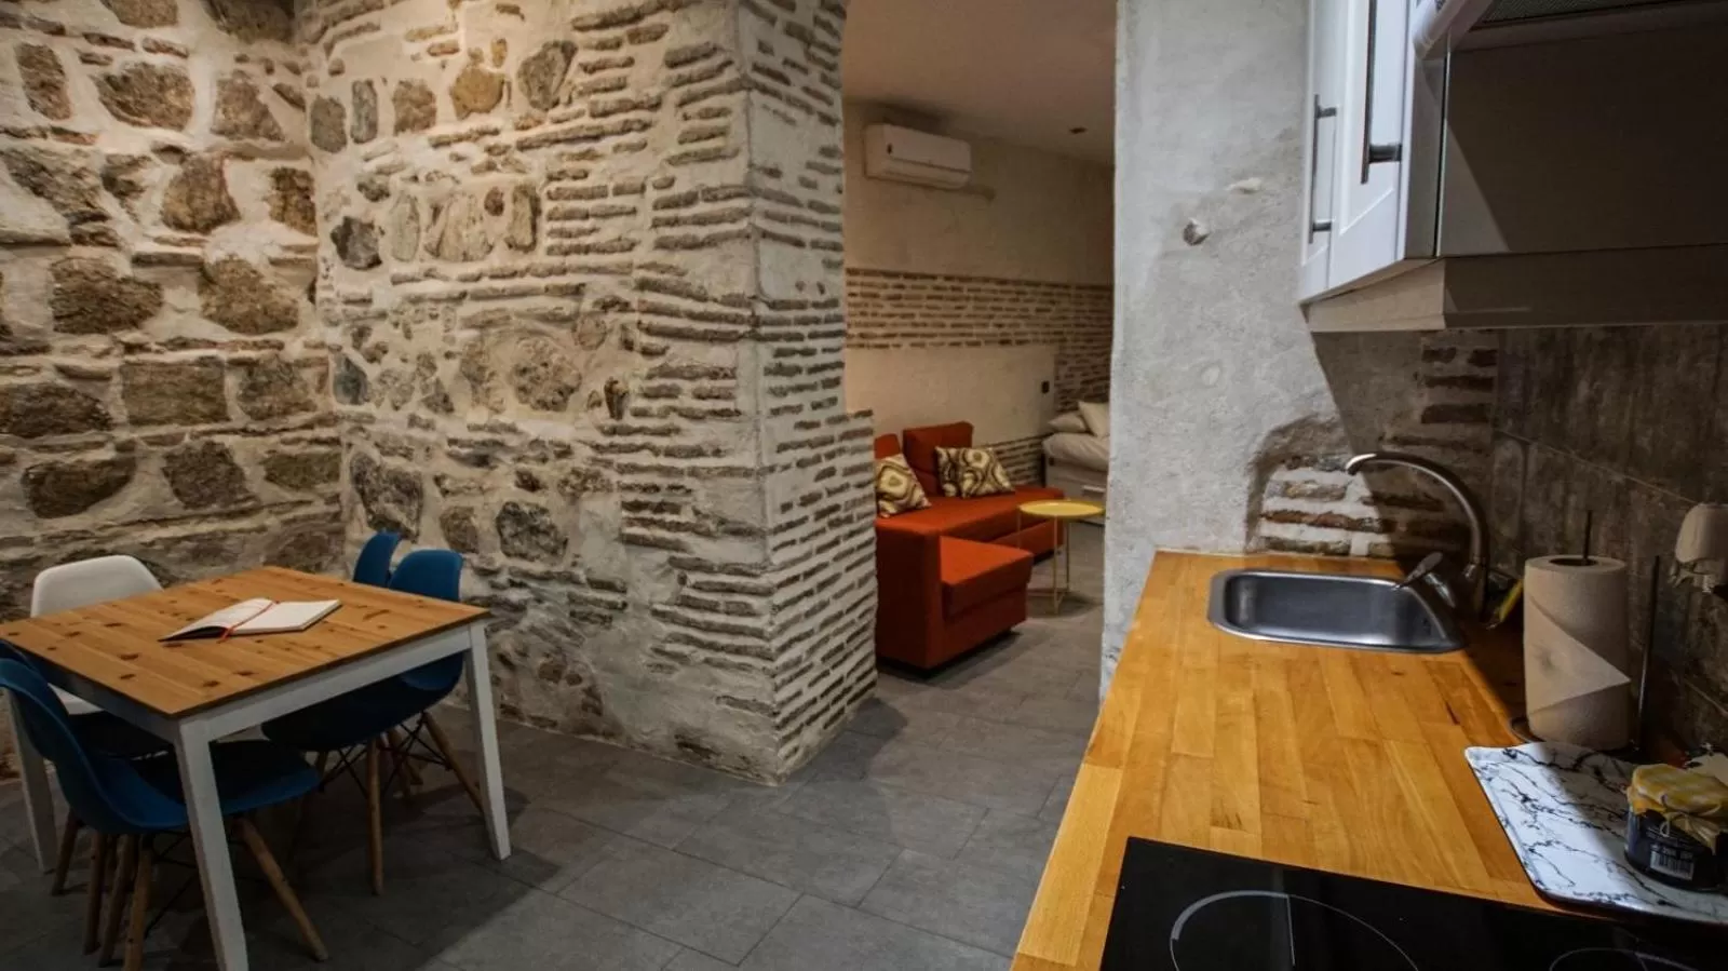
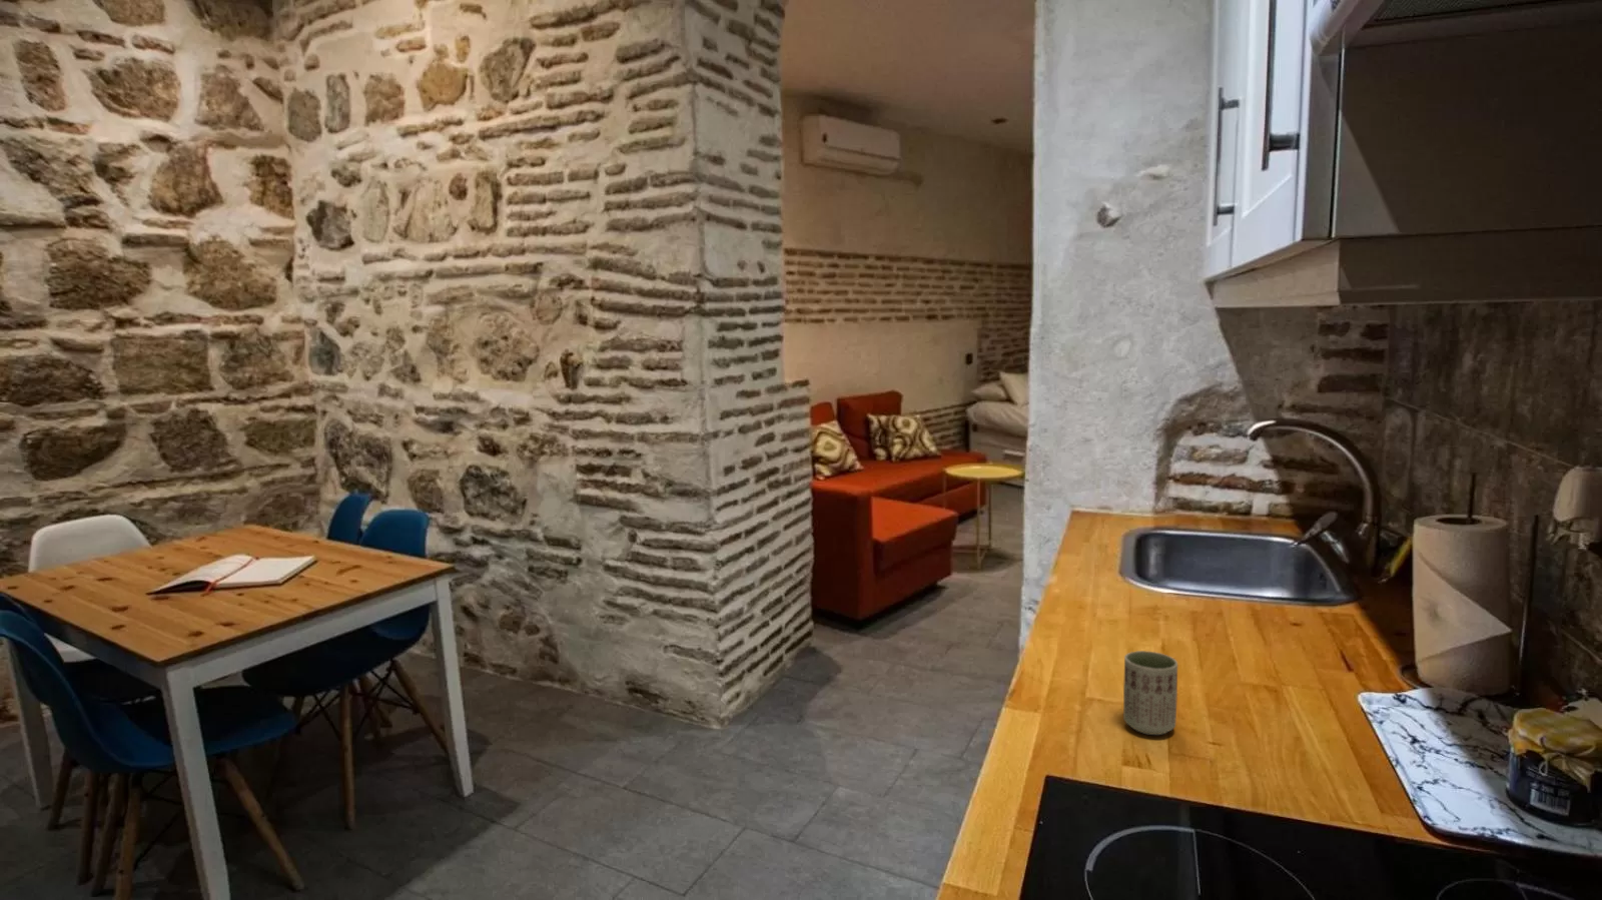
+ cup [1122,650,1178,736]
